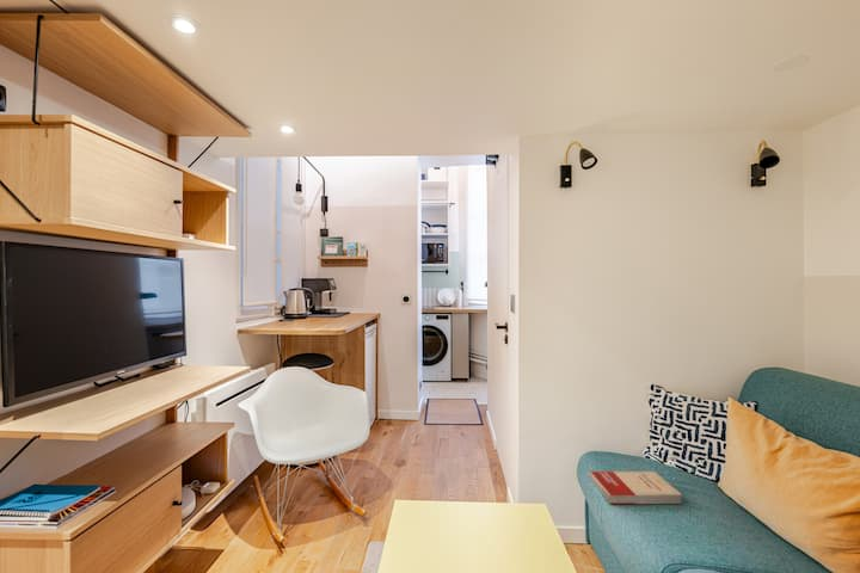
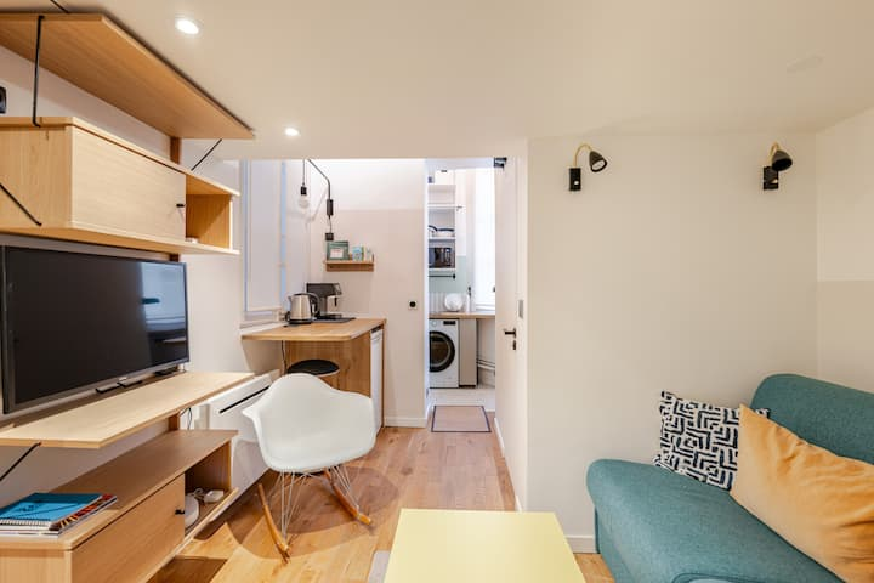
- book [588,470,683,505]
